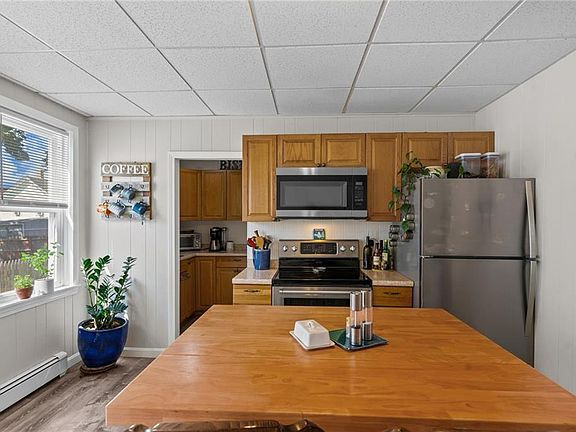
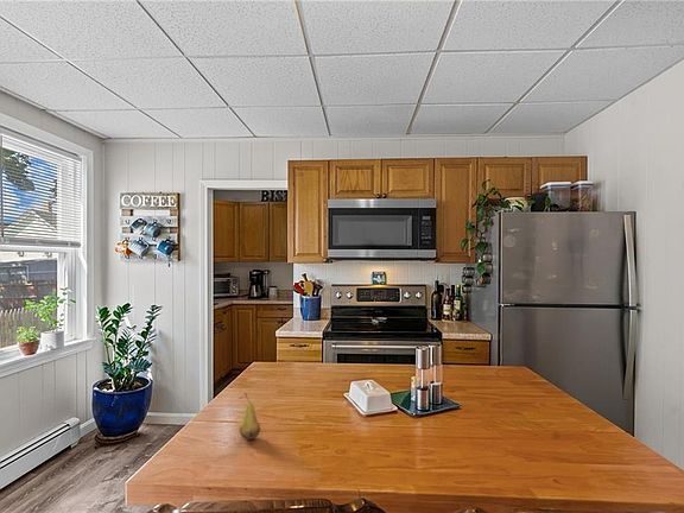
+ fruit [239,392,261,441]
